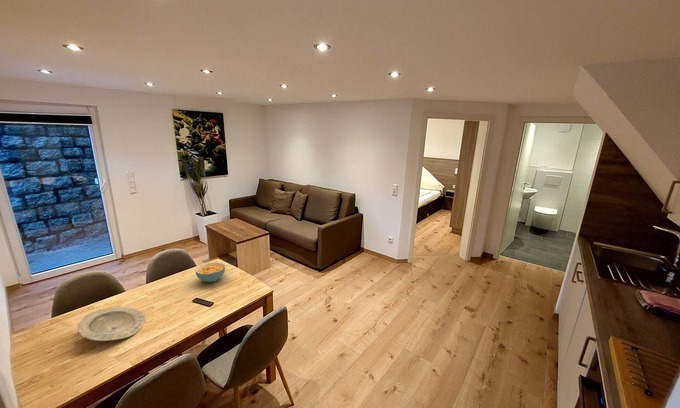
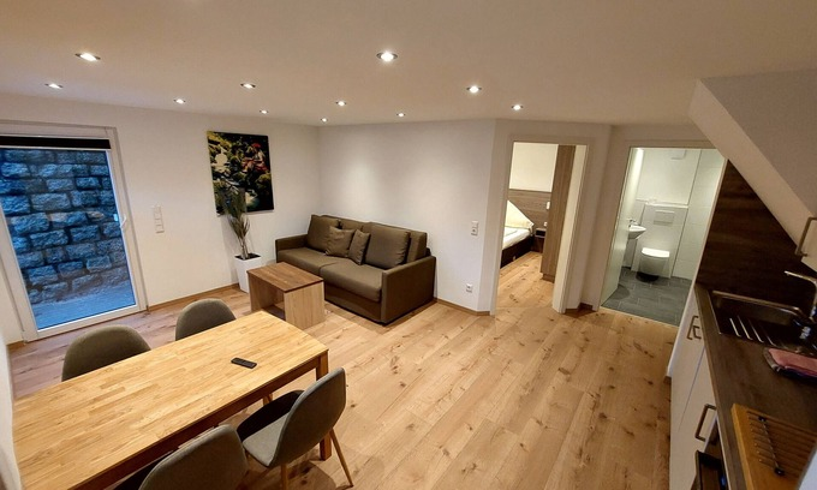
- cereal bowl [194,262,226,283]
- plate [77,306,146,342]
